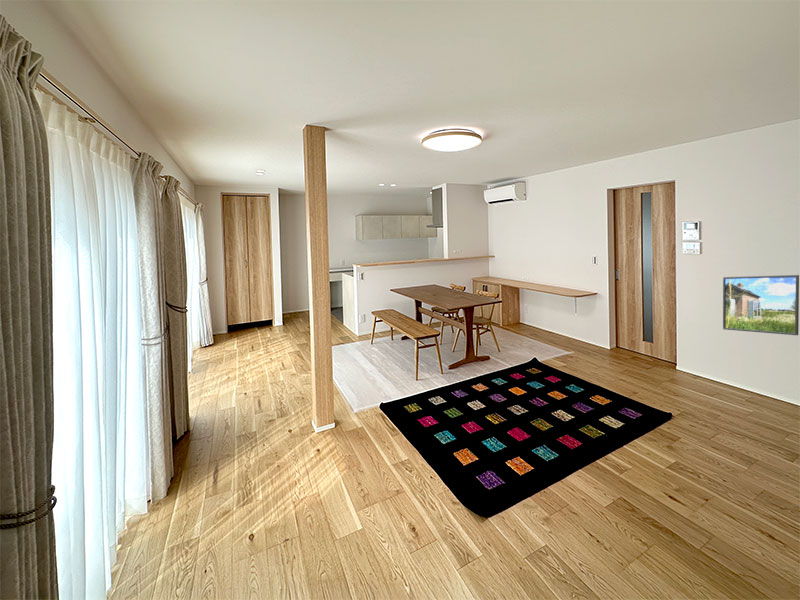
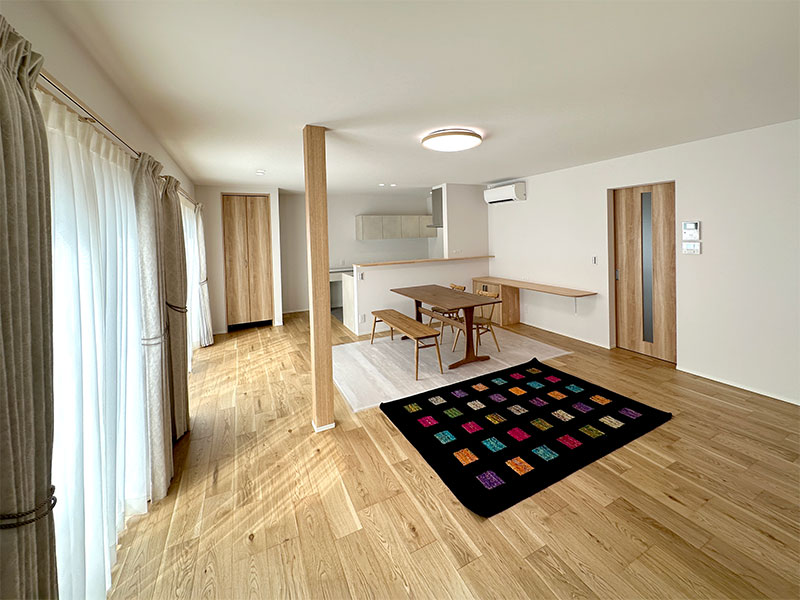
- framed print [722,274,800,336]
